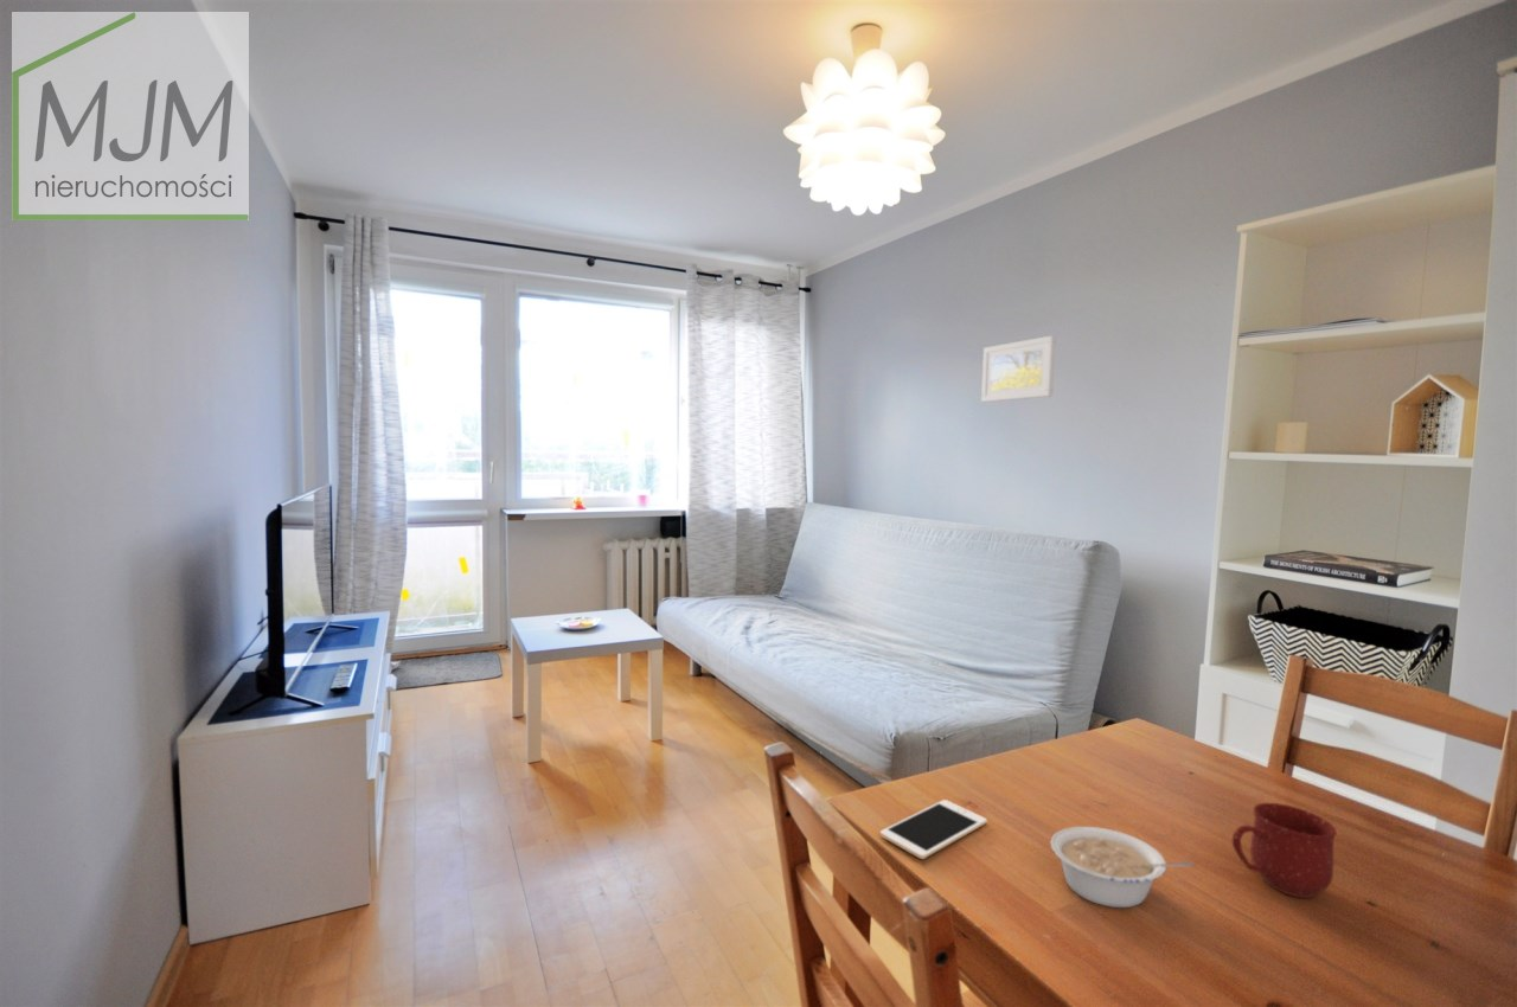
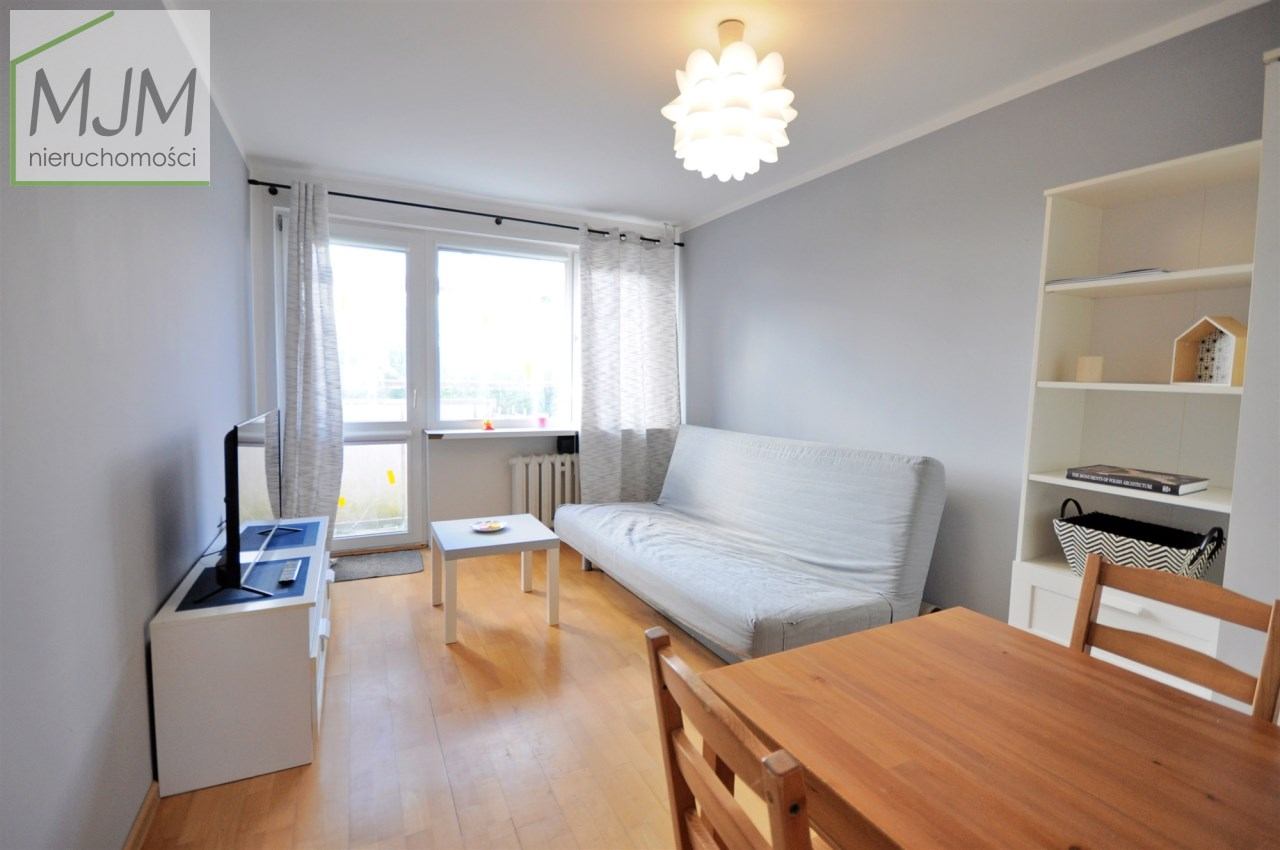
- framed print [980,334,1057,403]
- cell phone [879,798,988,860]
- mug [1231,802,1338,899]
- legume [1049,826,1195,909]
